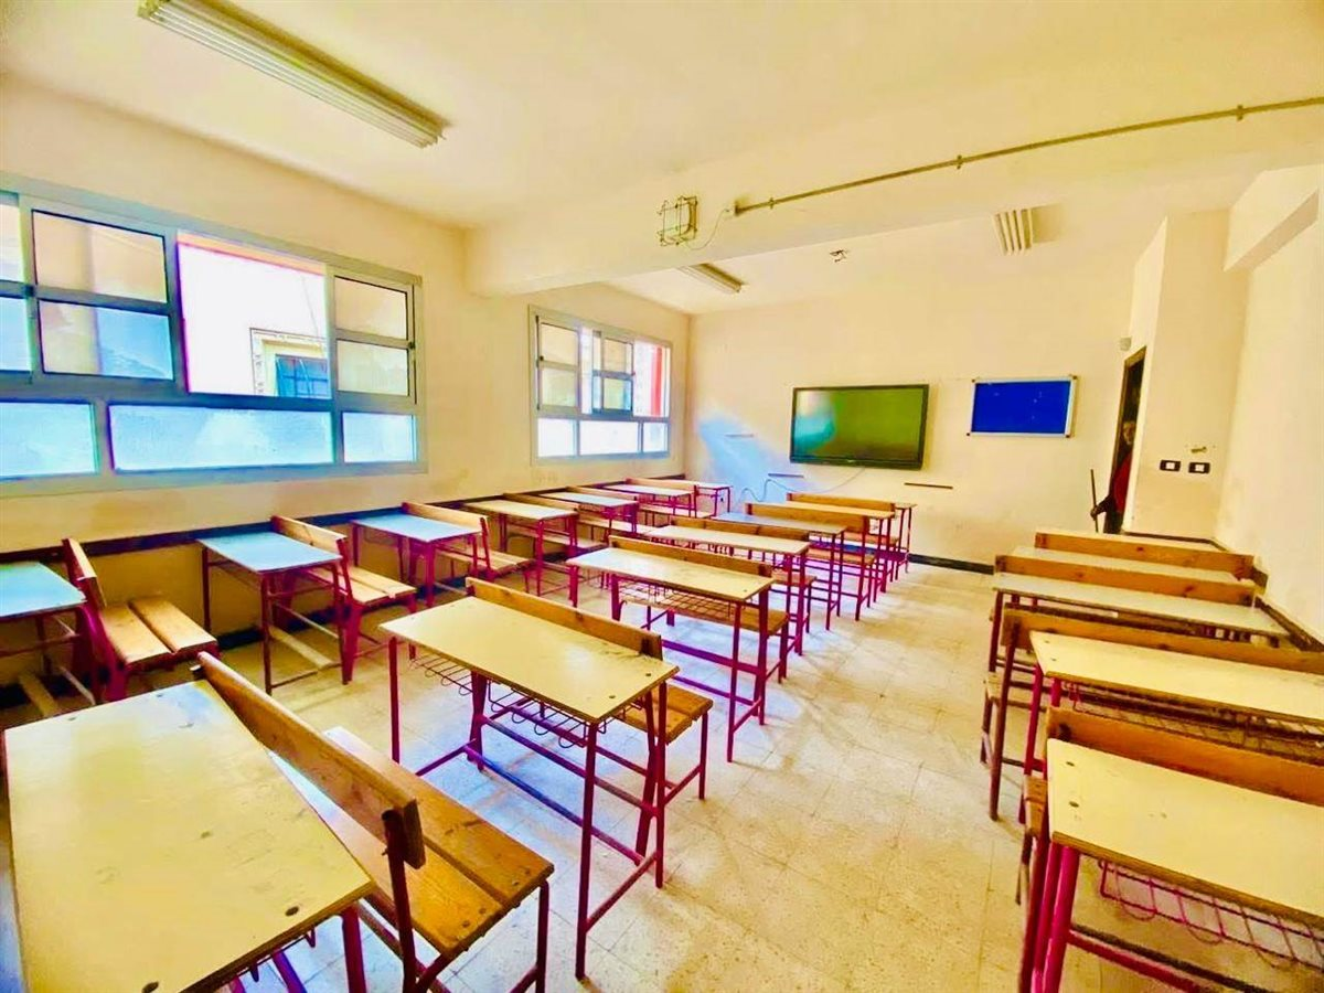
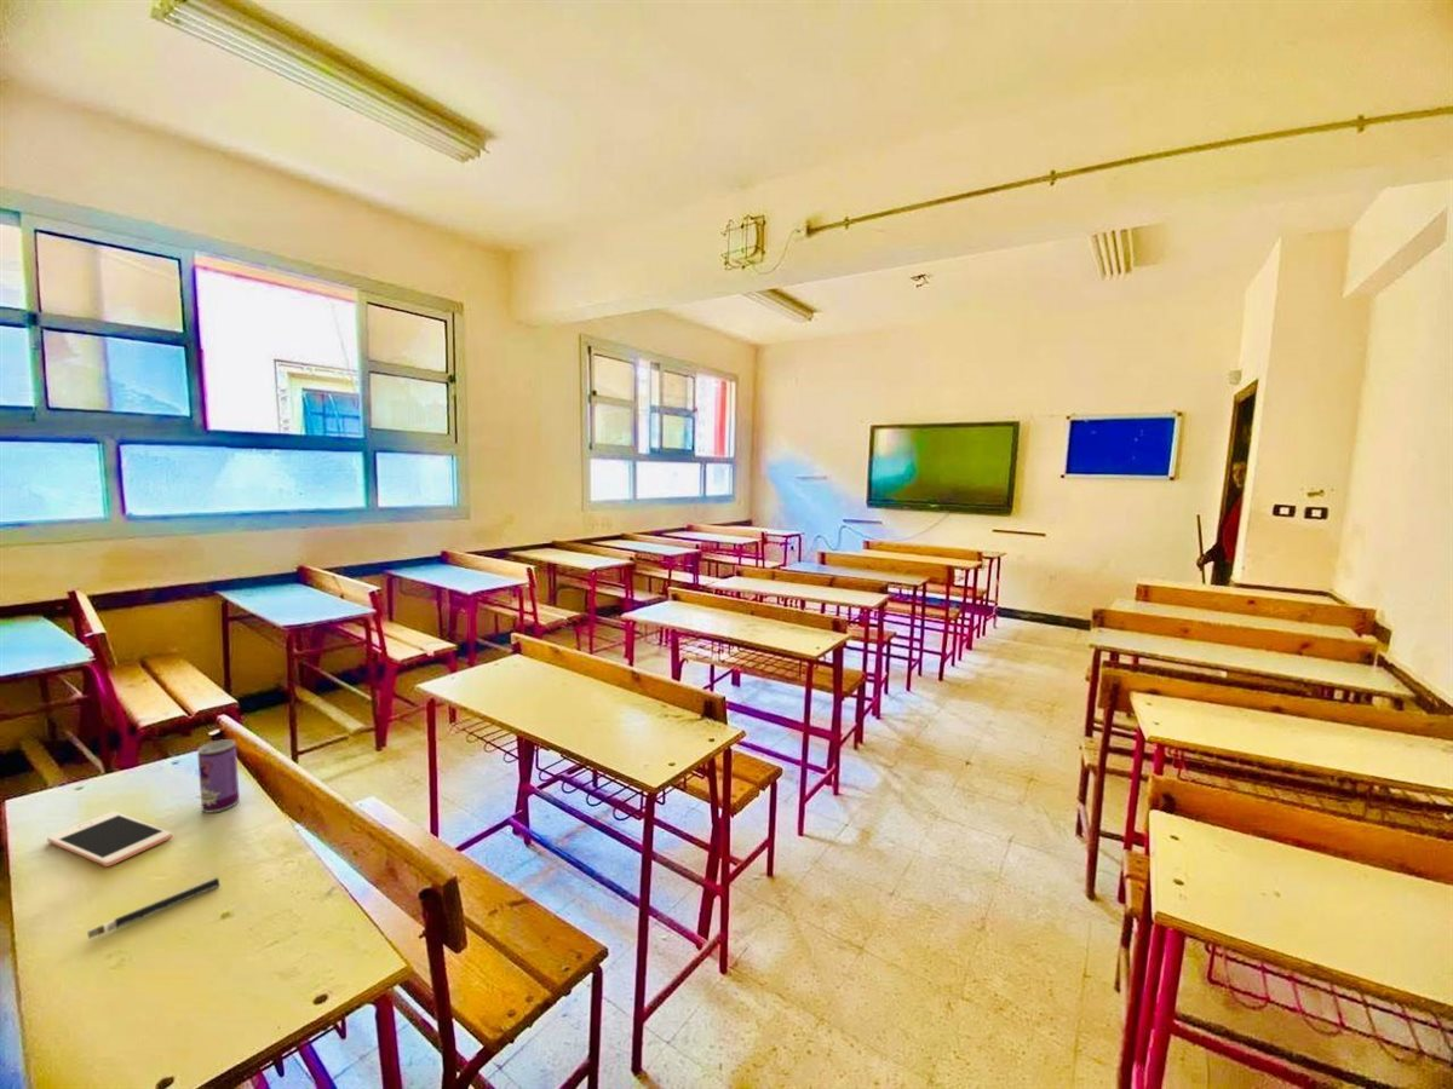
+ electrical cable [86,876,220,940]
+ beverage can [196,738,241,814]
+ cell phone [46,811,173,868]
